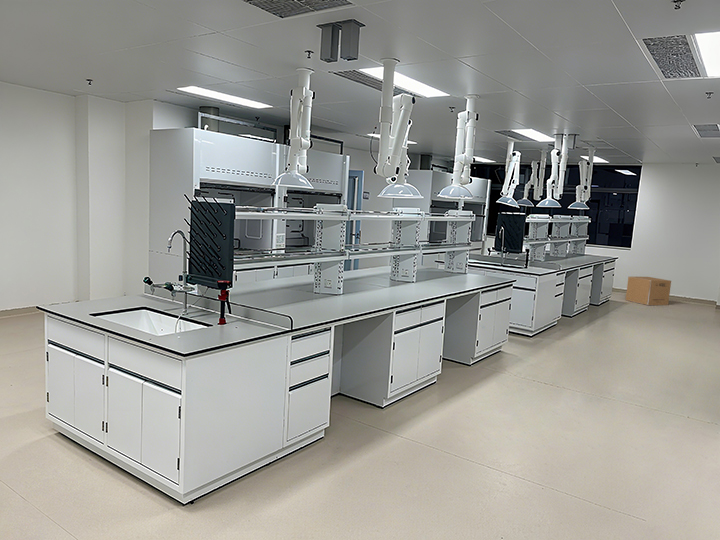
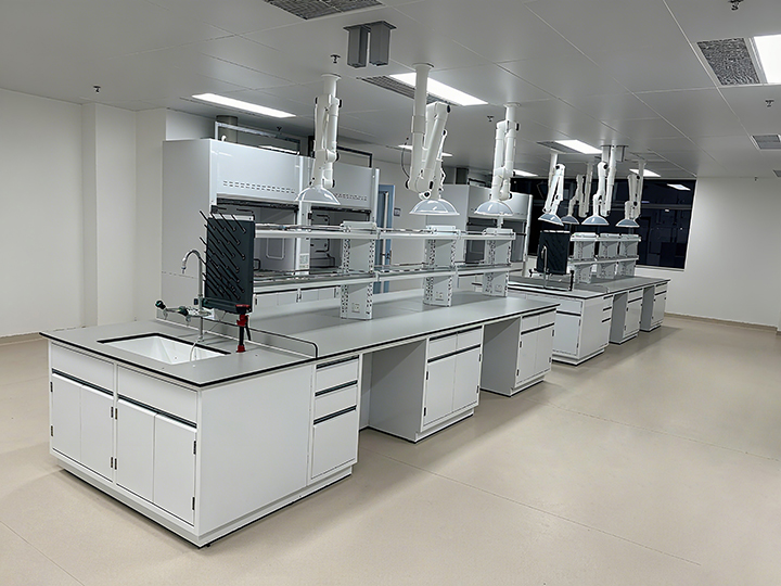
- cardboard box [625,276,672,306]
